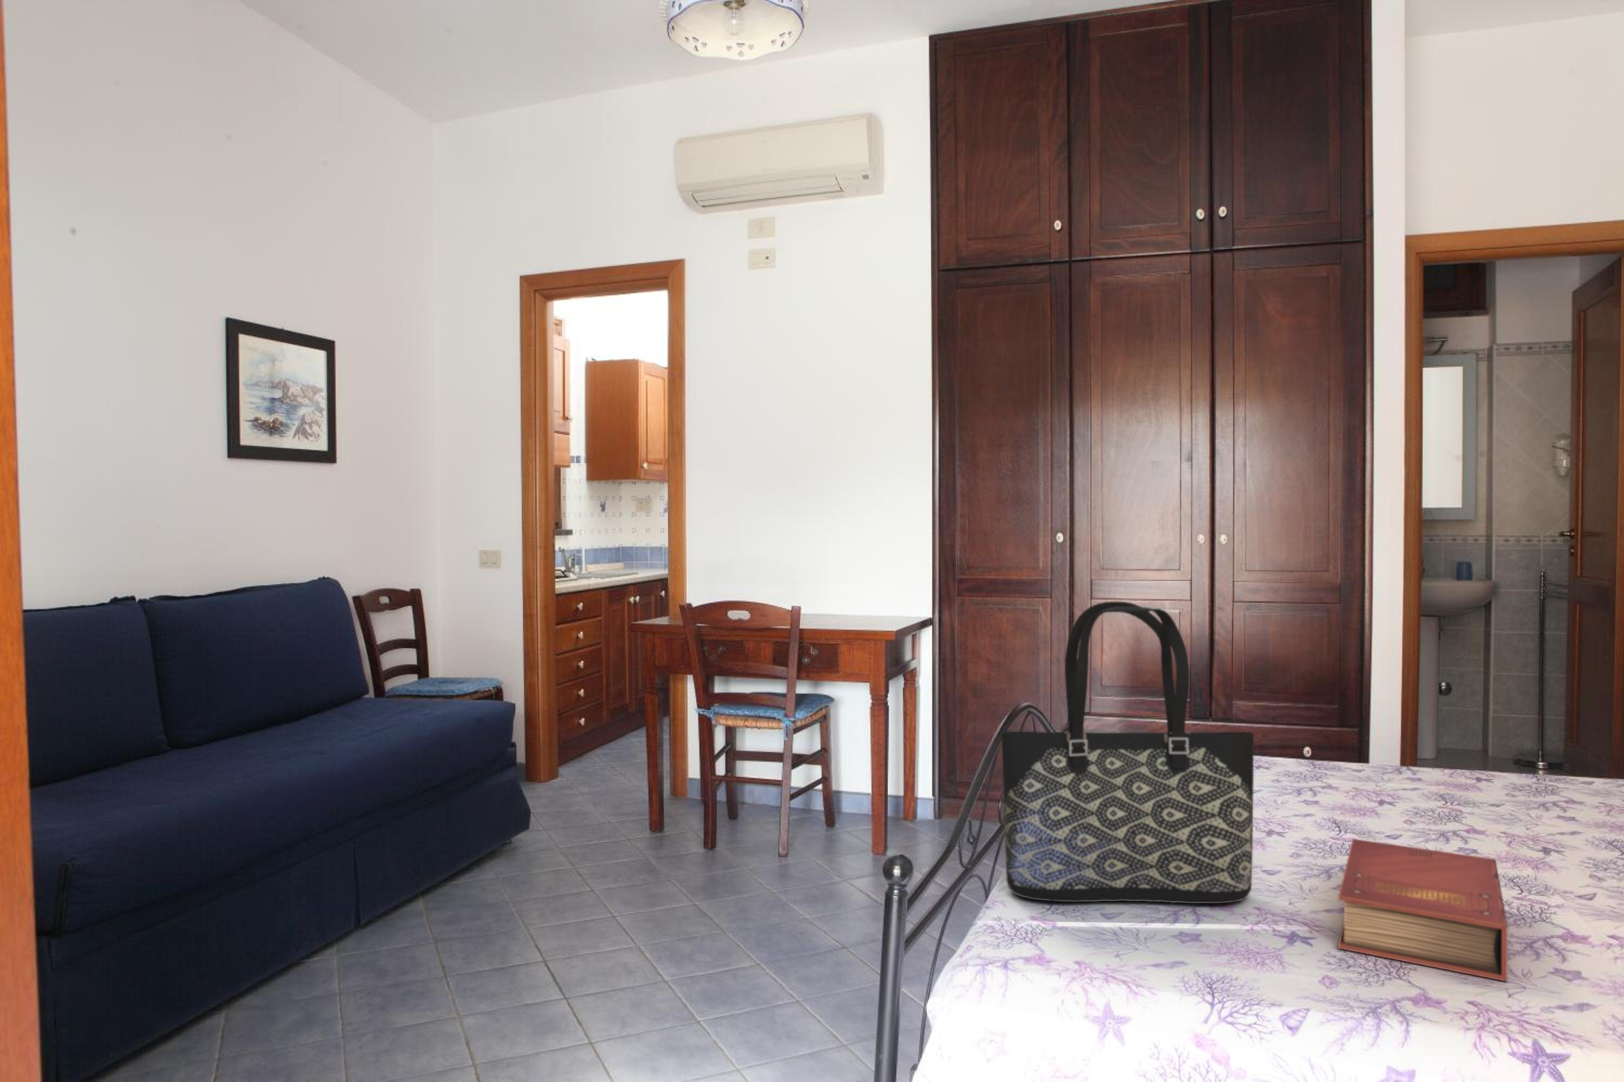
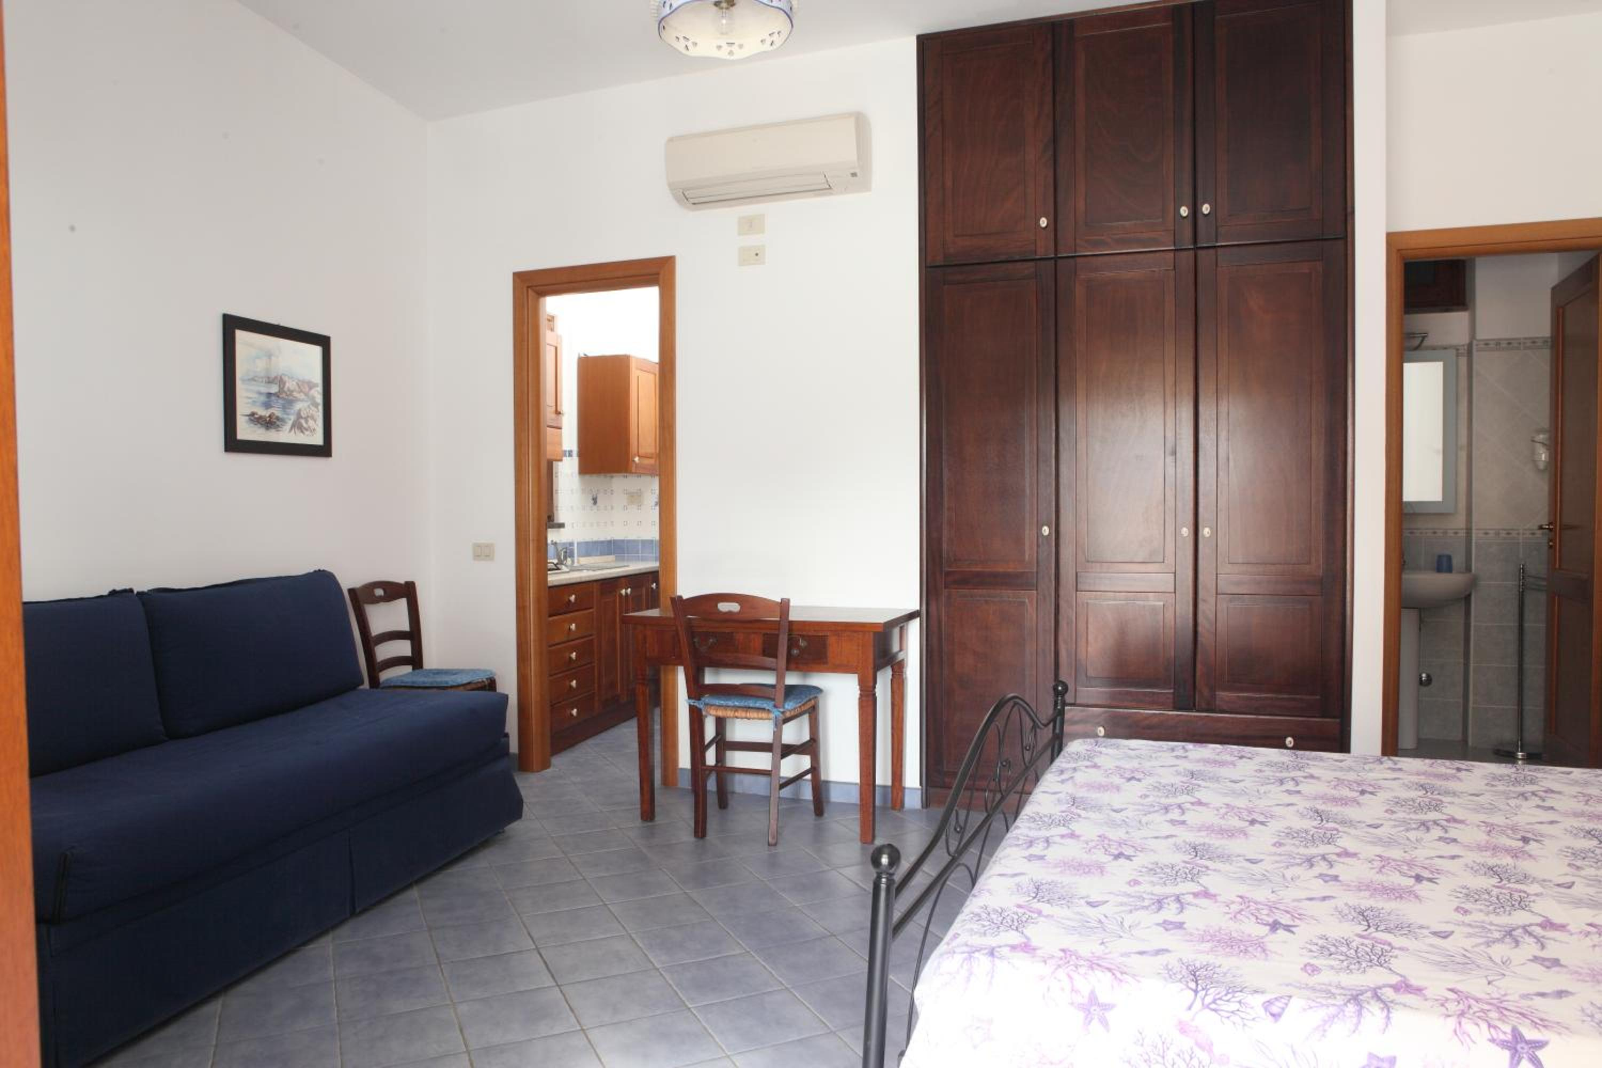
- tote bag [1000,600,1254,904]
- book [1338,838,1508,982]
